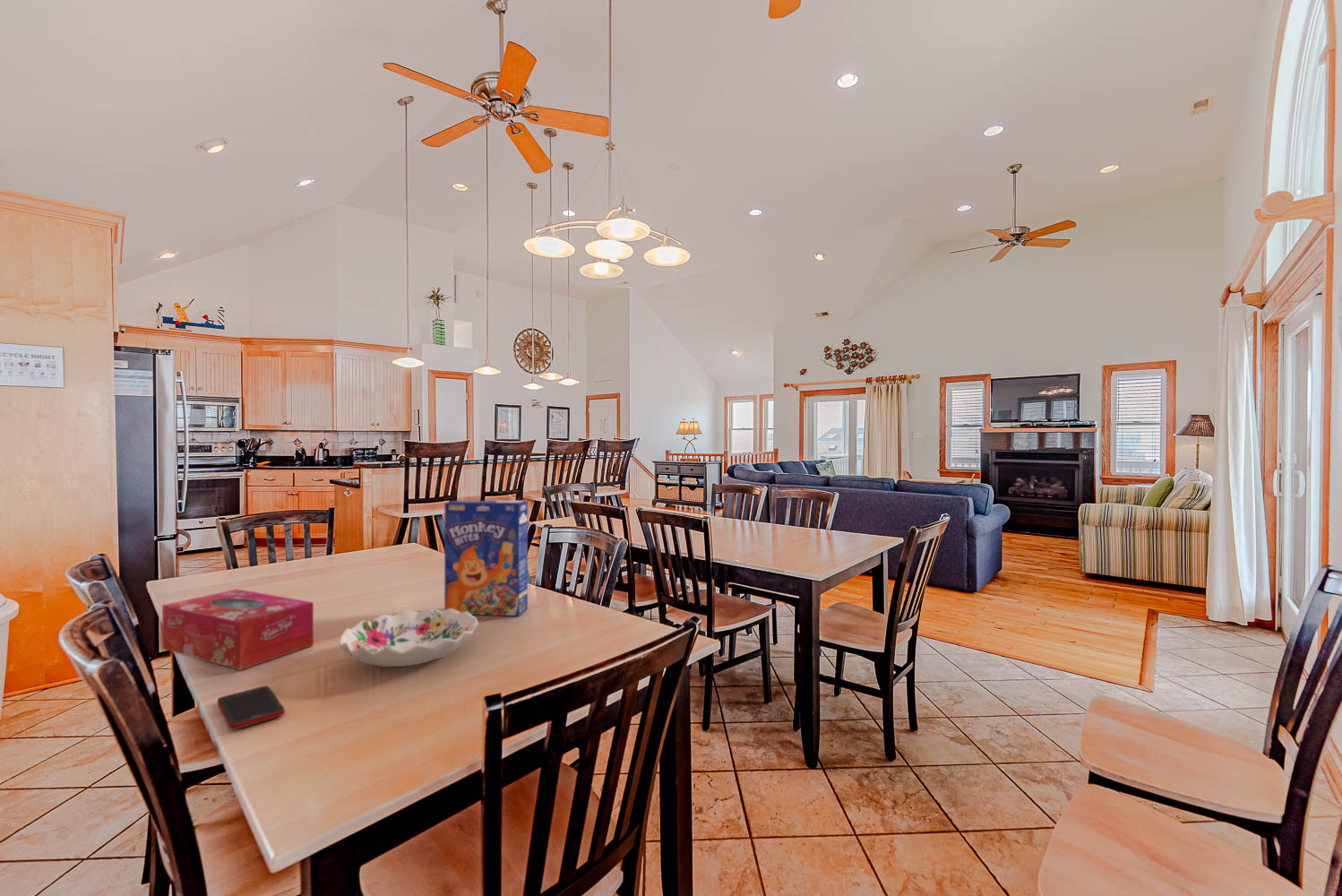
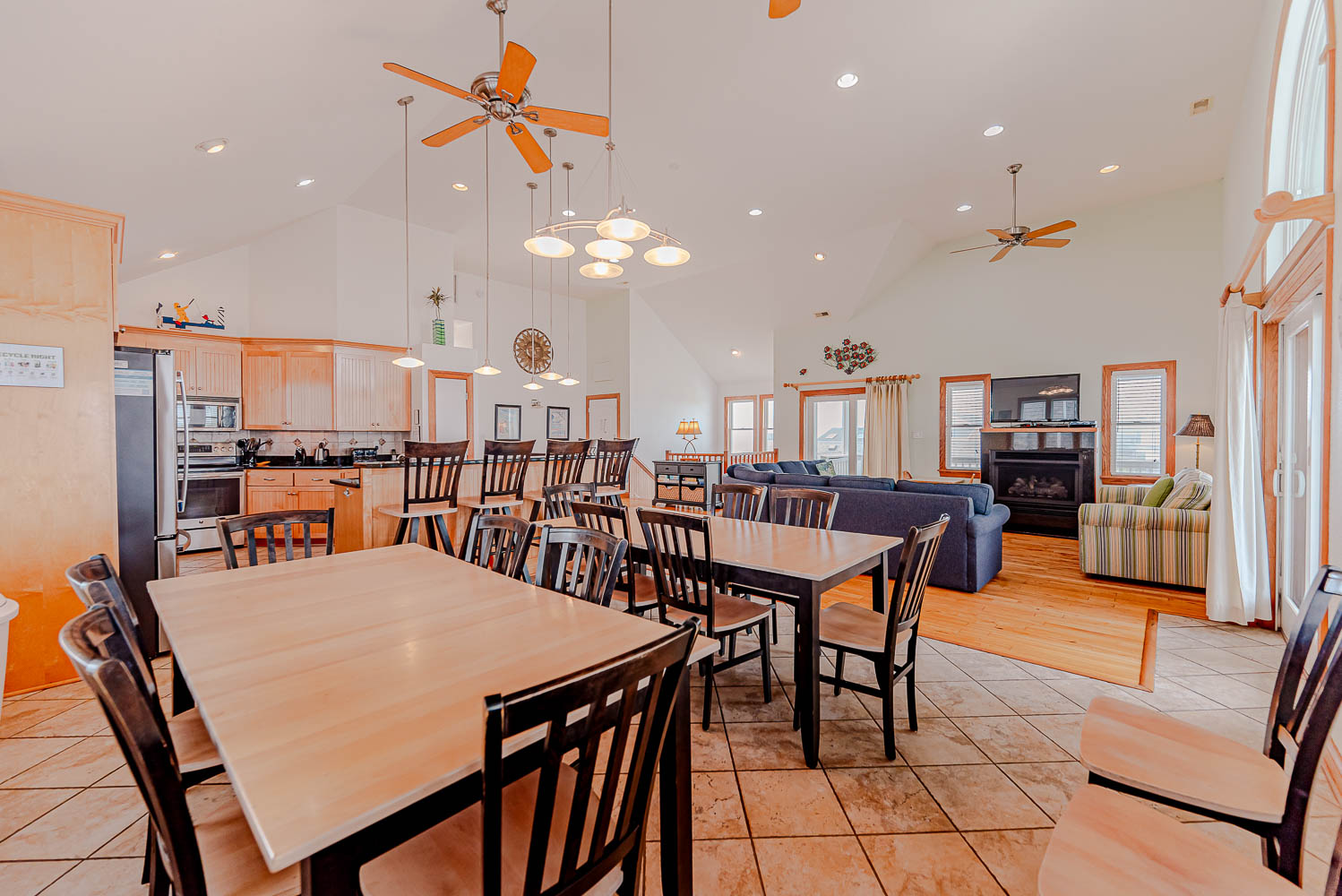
- decorative bowl [338,607,479,668]
- tissue box [161,588,314,671]
- cereal box [443,500,529,616]
- cell phone [217,685,286,730]
